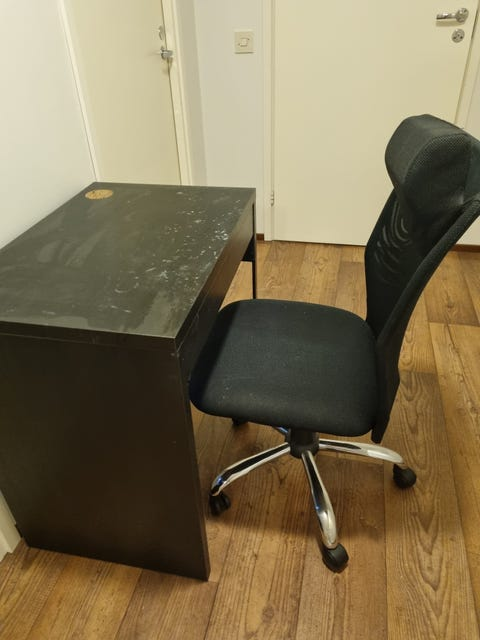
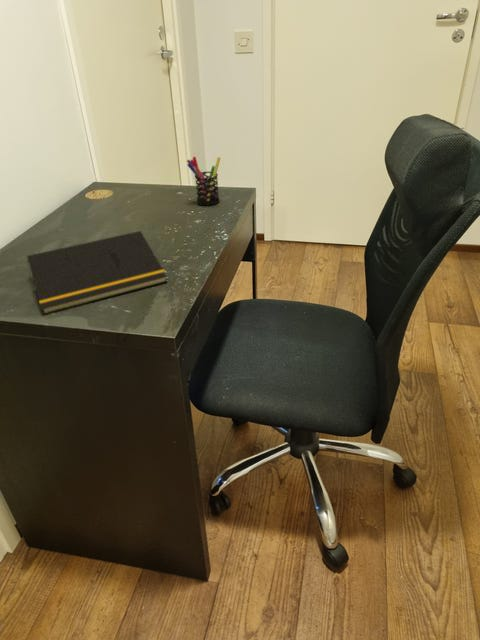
+ pen holder [186,156,221,206]
+ notepad [26,230,168,315]
